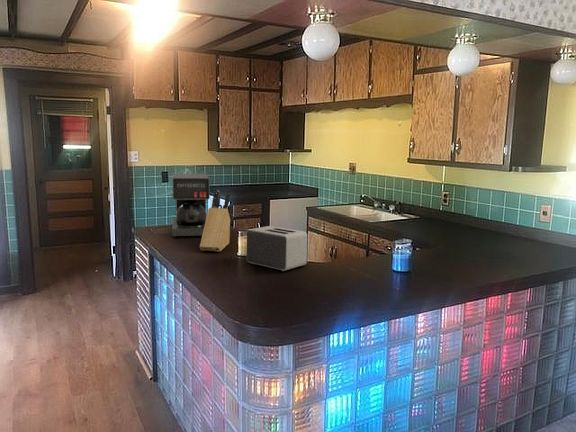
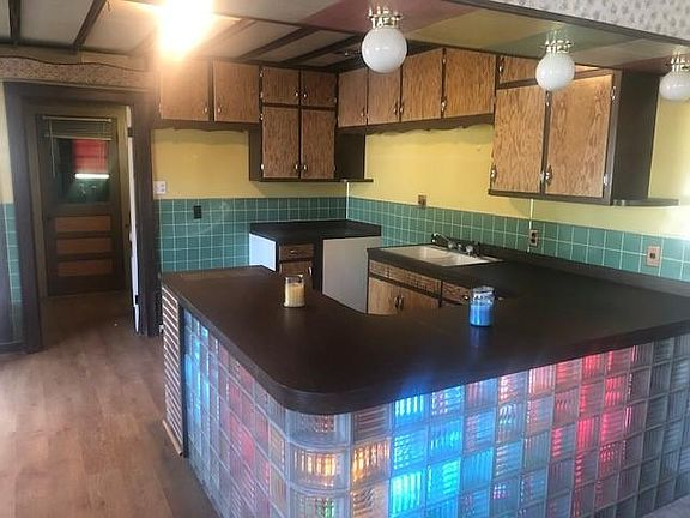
- knife block [199,190,233,253]
- toaster [246,225,308,272]
- coffee maker [171,173,211,238]
